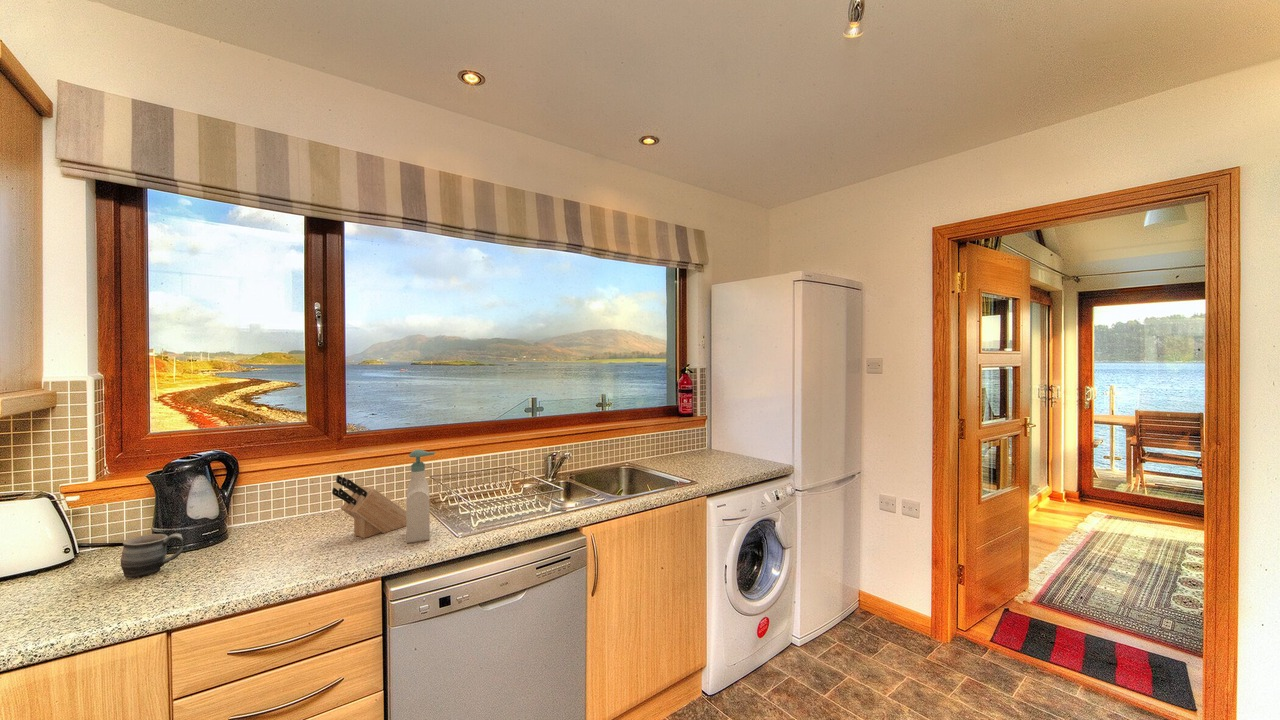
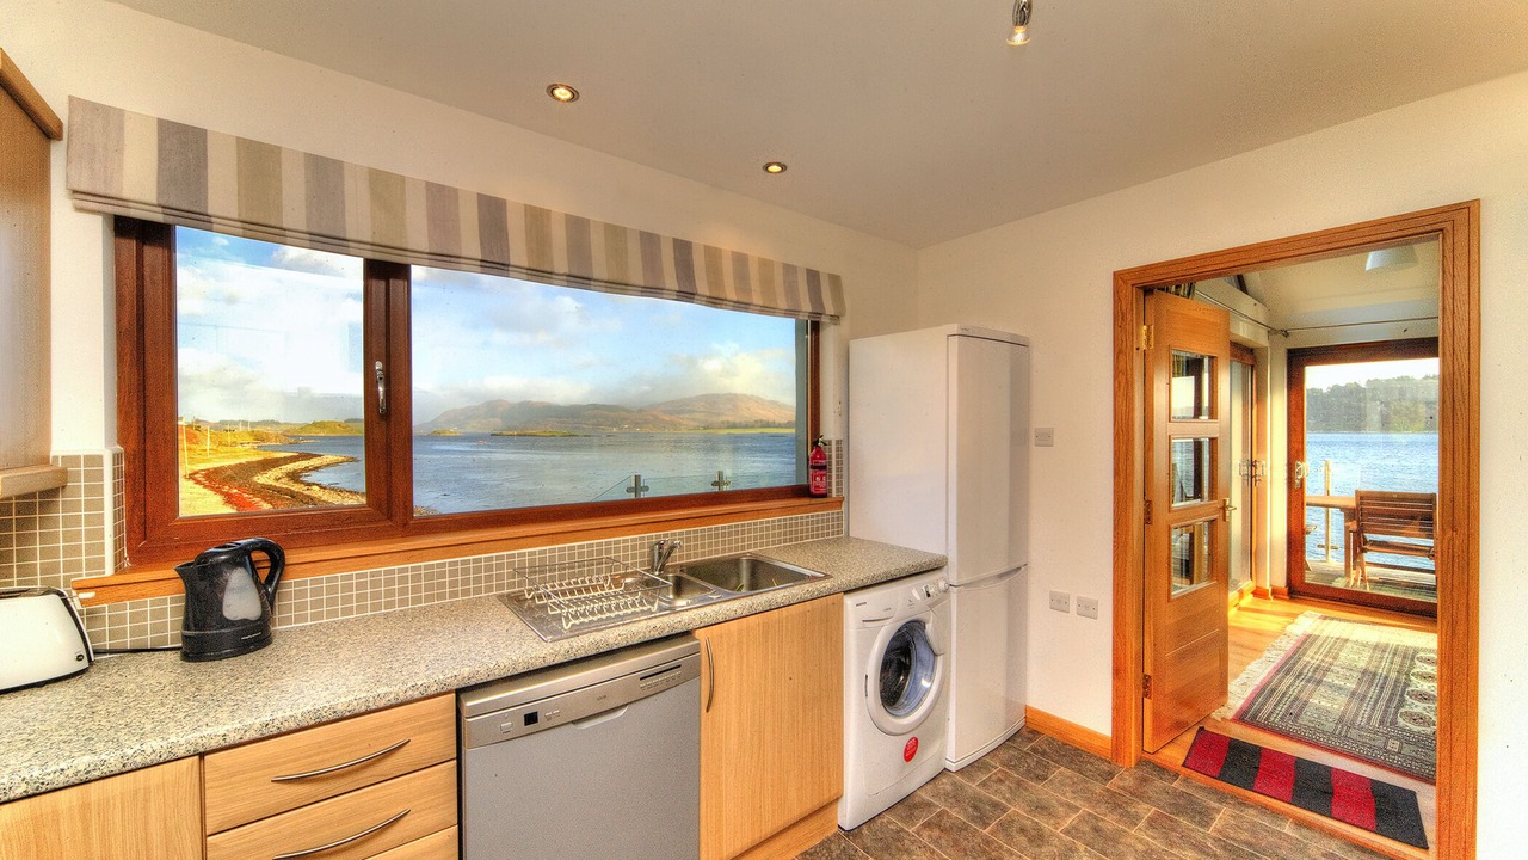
- mug [120,532,184,579]
- soap bottle [405,449,436,544]
- knife block [331,474,406,539]
